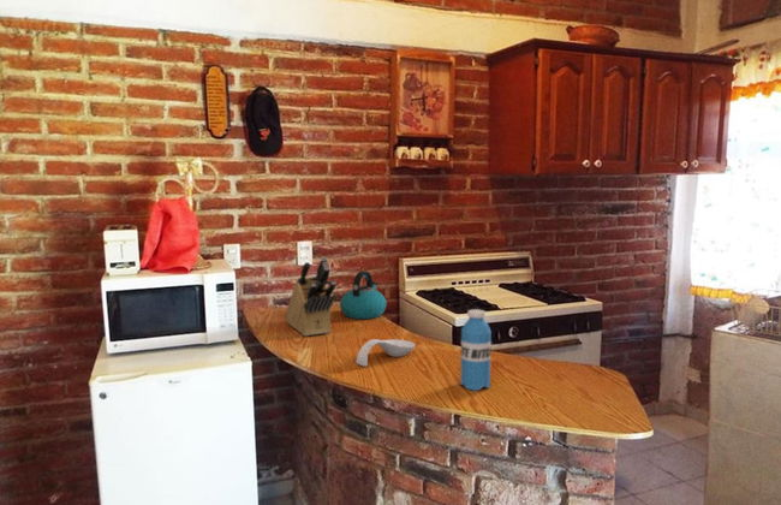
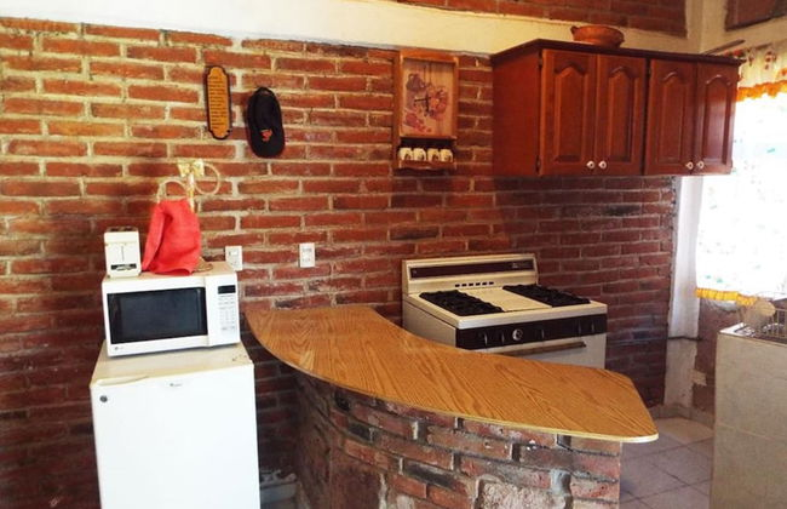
- knife block [284,256,338,338]
- kettle [339,269,387,320]
- spoon rest [356,338,416,368]
- water bottle [459,308,493,392]
